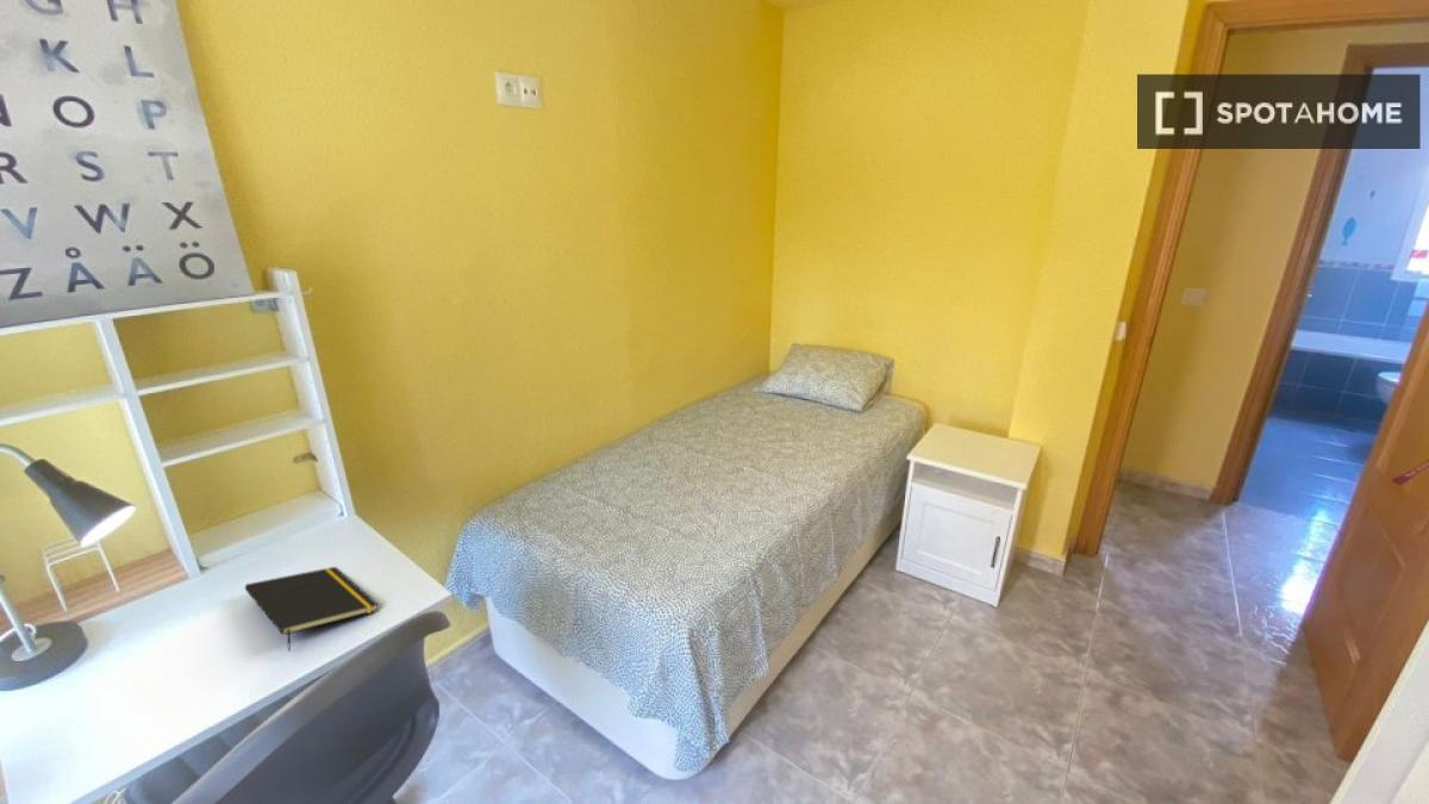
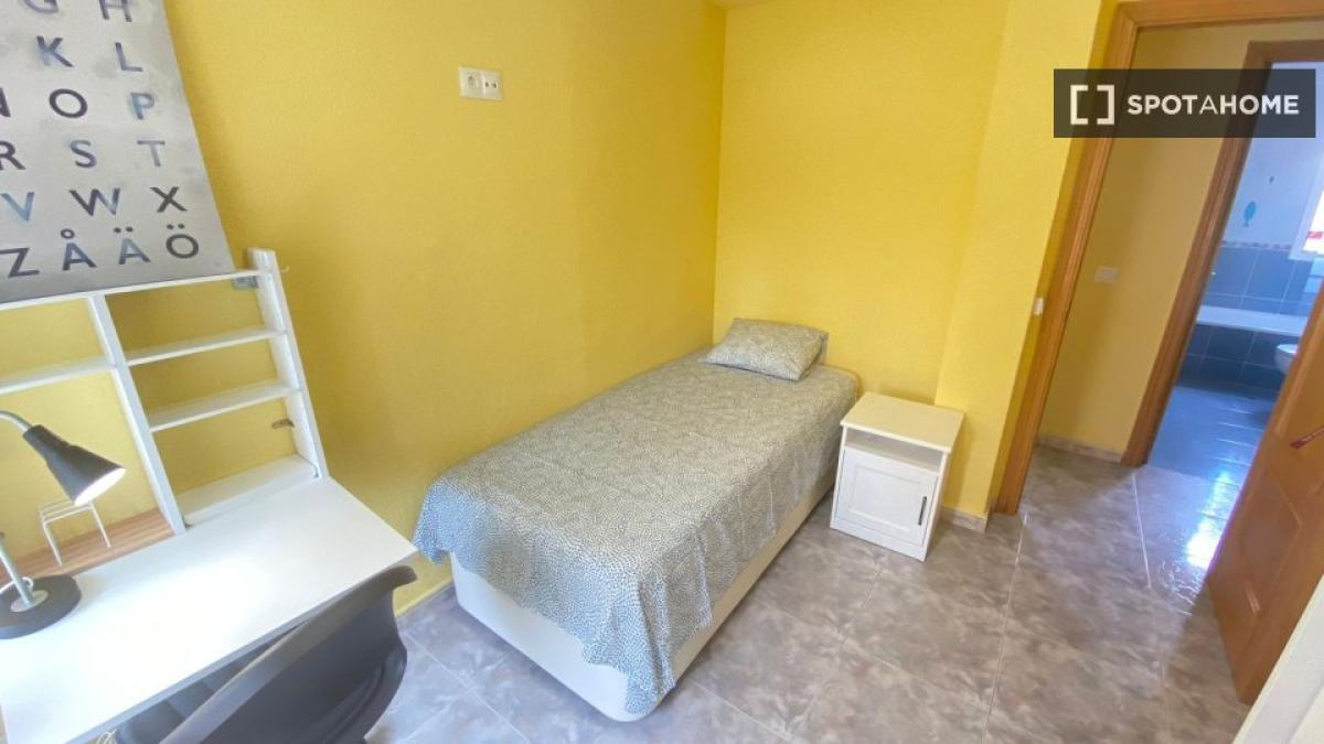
- notepad [244,566,380,653]
